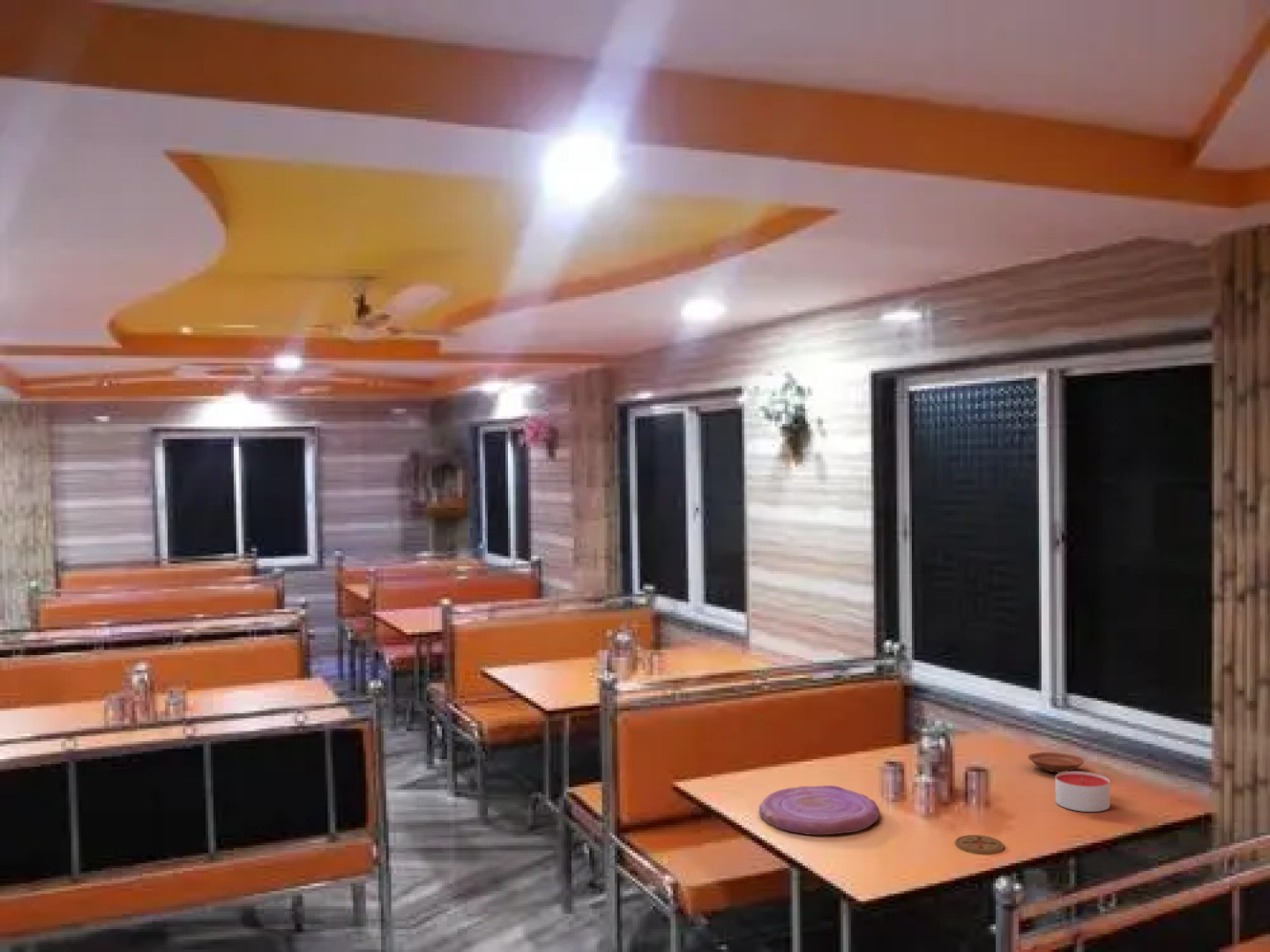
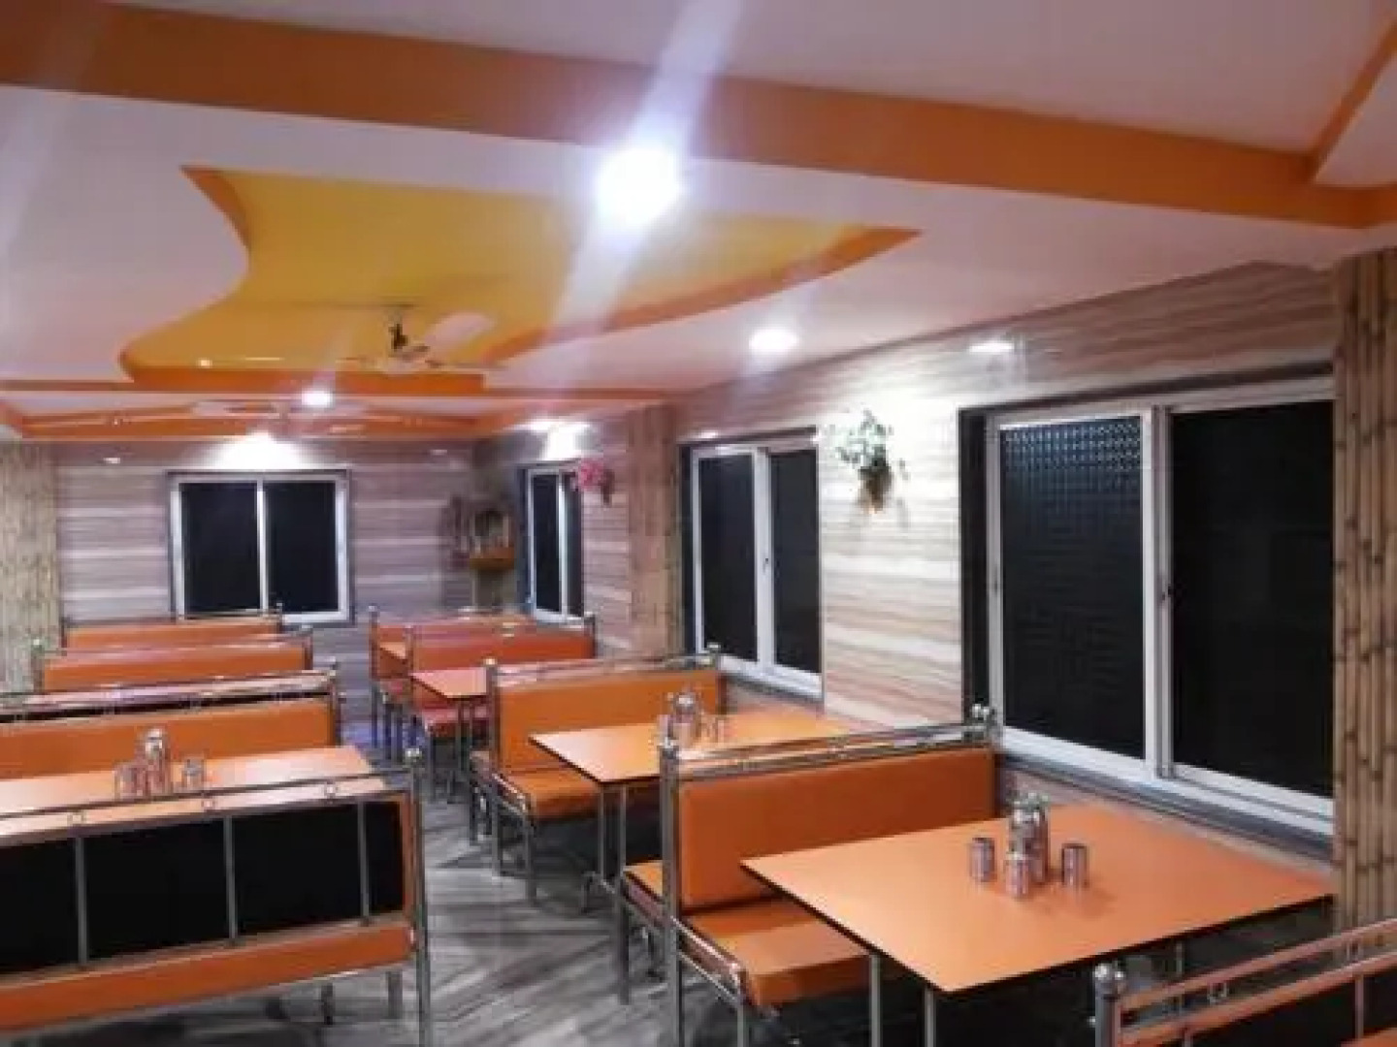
- candle [1055,770,1111,813]
- plate [758,785,880,836]
- plate [1027,751,1085,774]
- coaster [954,834,1005,855]
